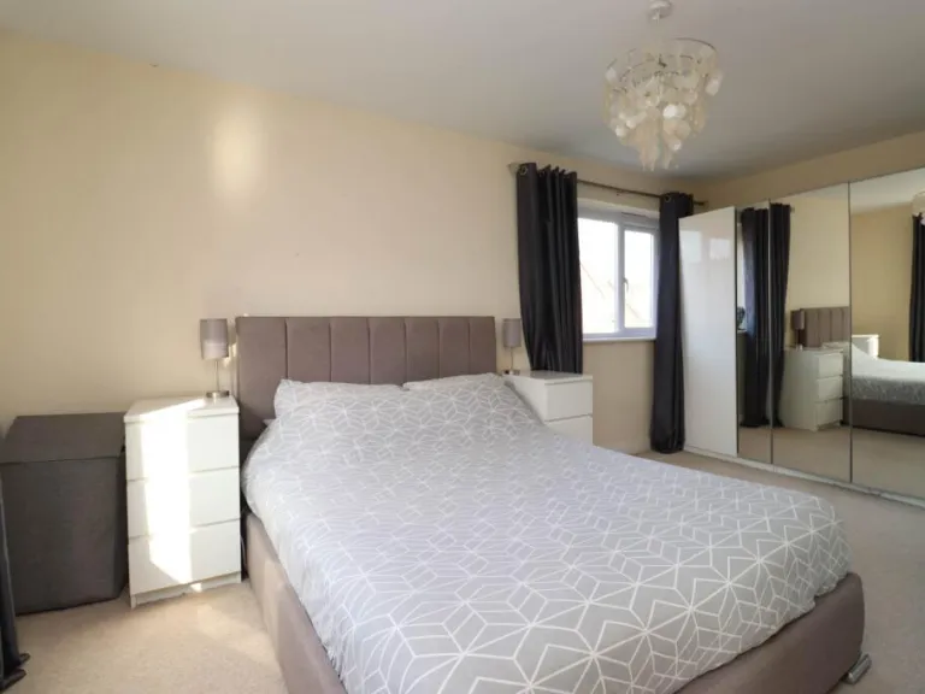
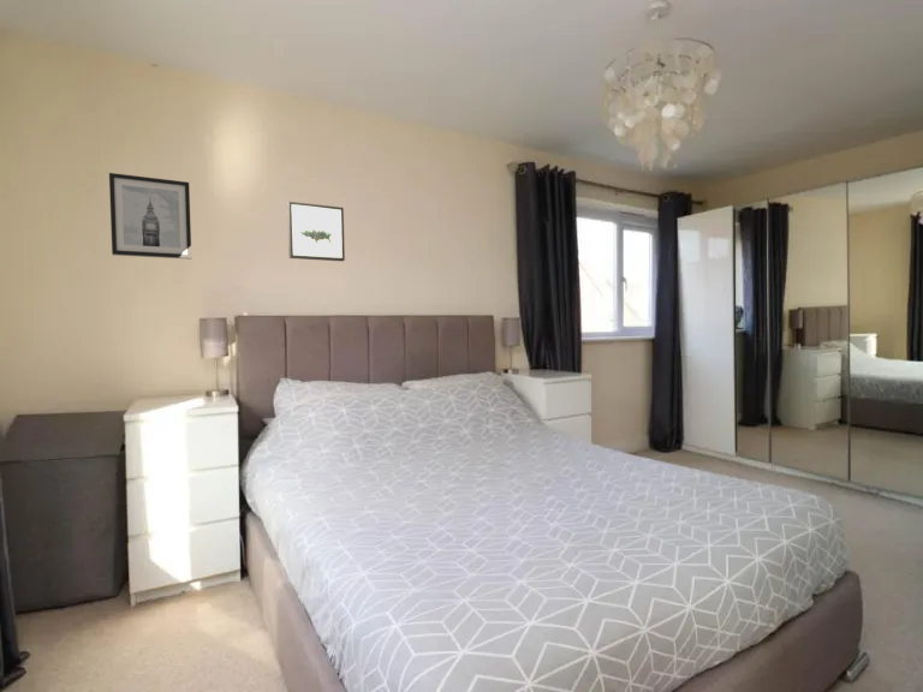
+ wall art [108,172,192,261]
+ wall art [286,201,346,262]
